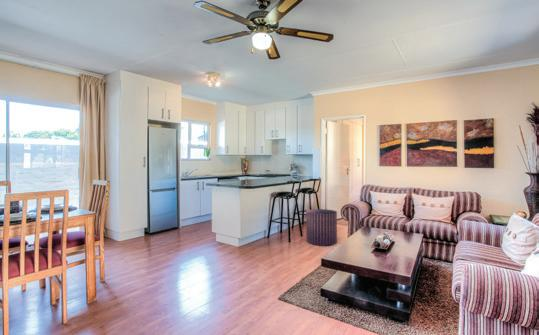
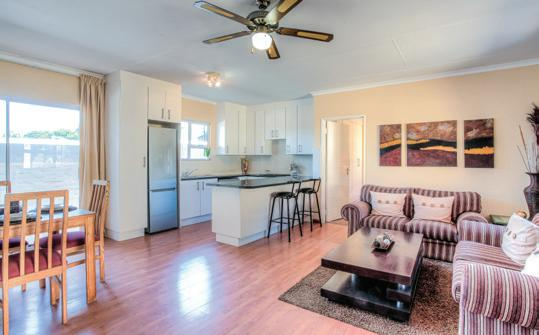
- pouf [305,208,338,247]
